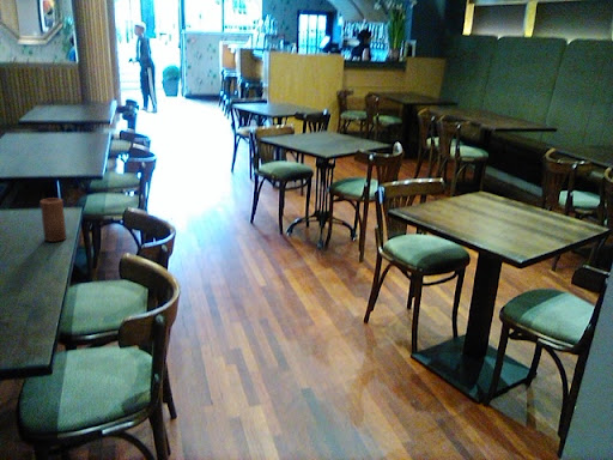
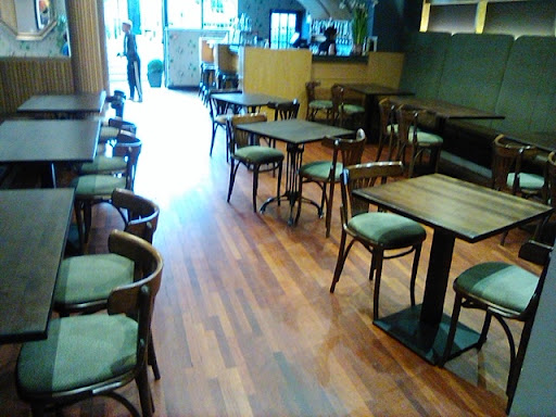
- candle [40,196,67,243]
